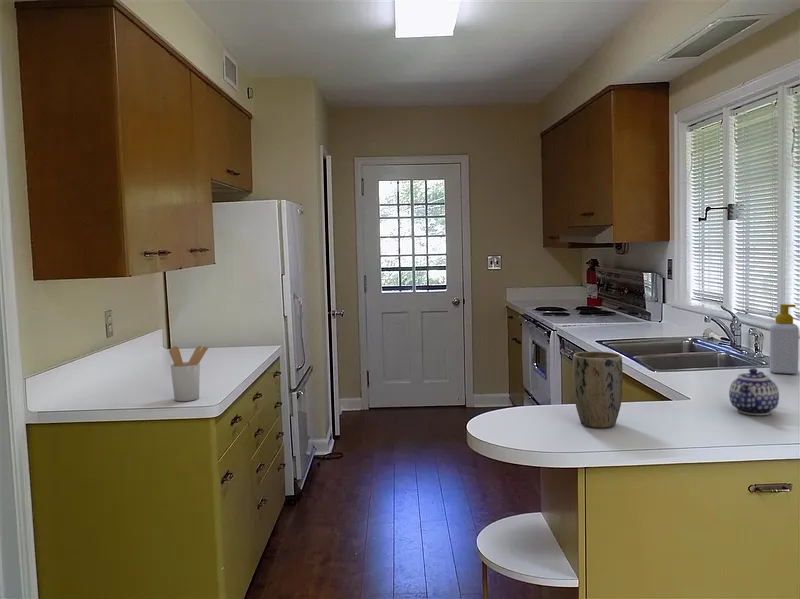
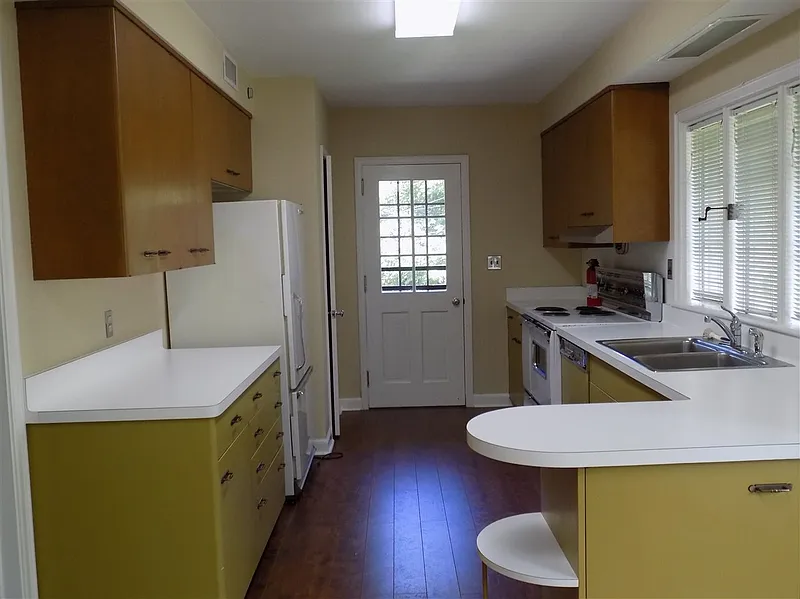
- plant pot [572,350,624,429]
- utensil holder [168,345,209,402]
- soap bottle [769,303,799,375]
- teapot [728,367,780,416]
